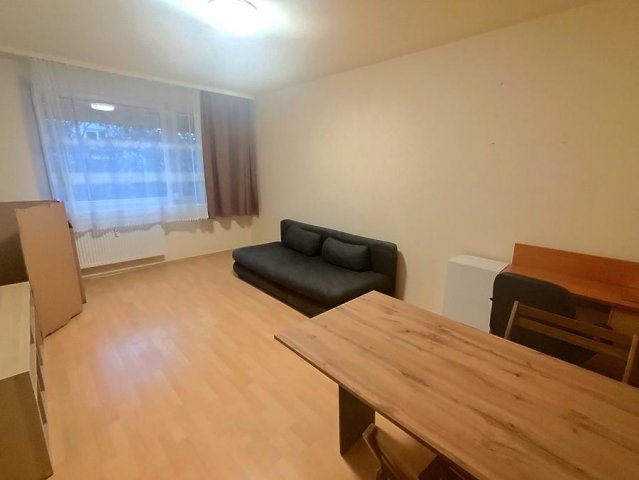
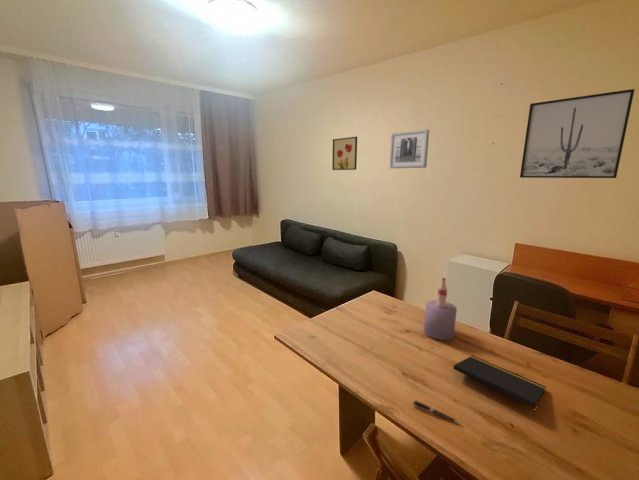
+ bottle [423,277,458,341]
+ pen [412,399,463,425]
+ wall art [519,88,635,179]
+ notepad [452,355,547,418]
+ wall art [331,136,358,171]
+ wall art [388,129,430,169]
